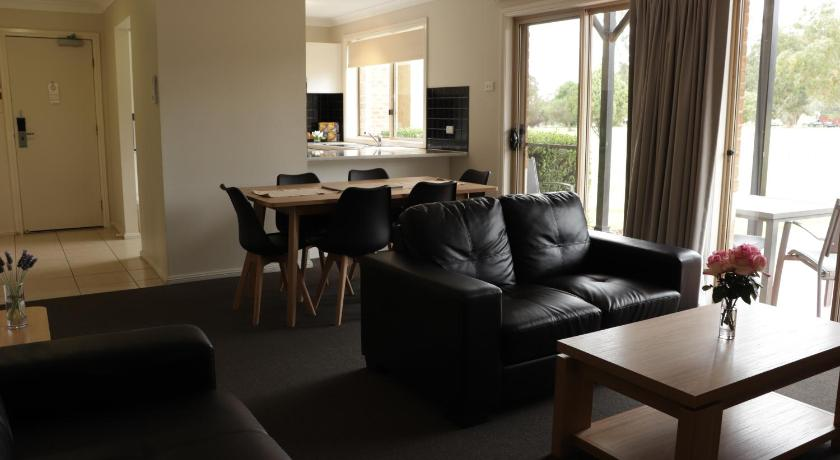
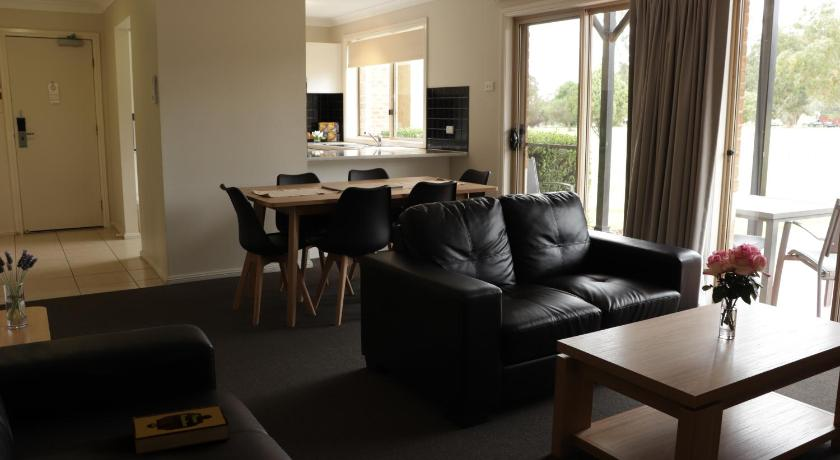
+ hardback book [131,403,231,456]
